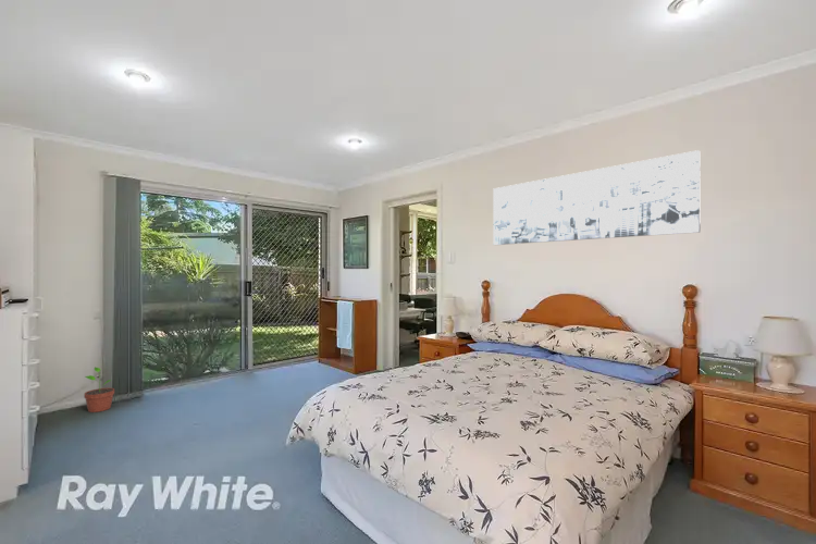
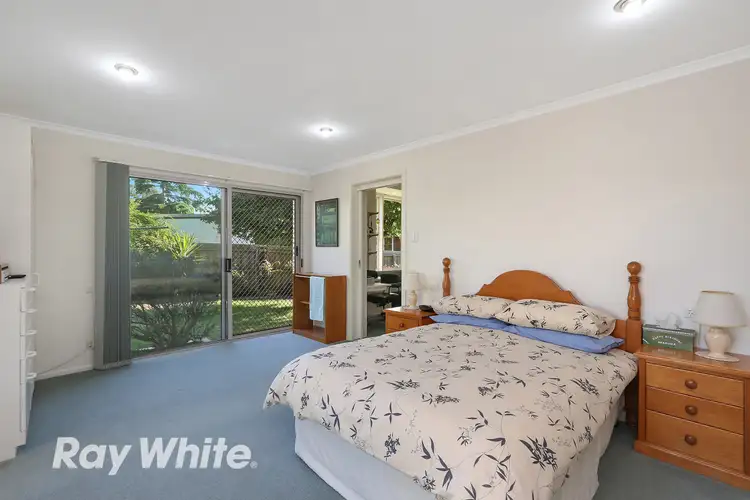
- wall art [492,149,701,246]
- potted plant [83,366,115,413]
